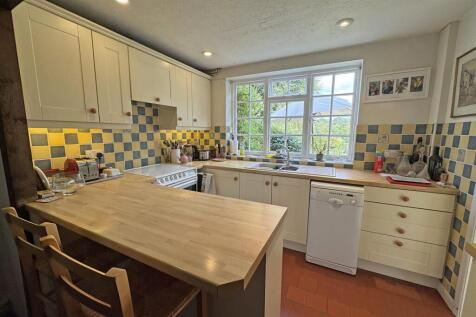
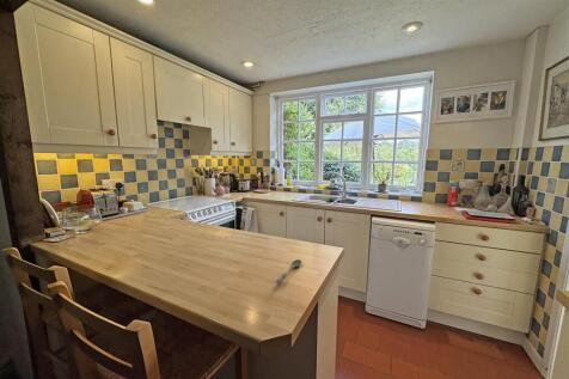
+ soupspoon [275,258,302,287]
